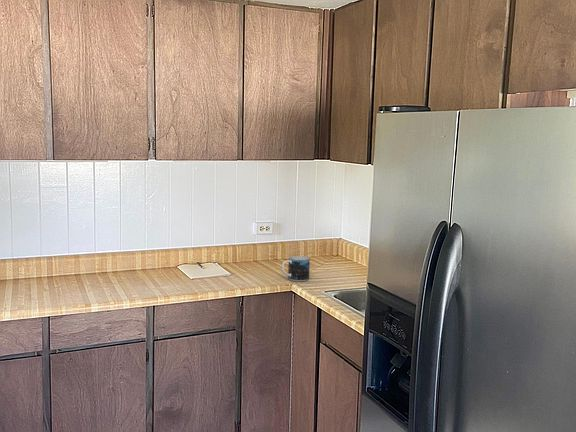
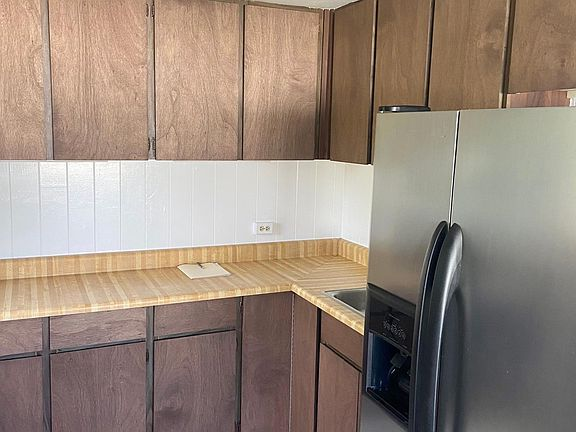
- mug [281,255,311,282]
